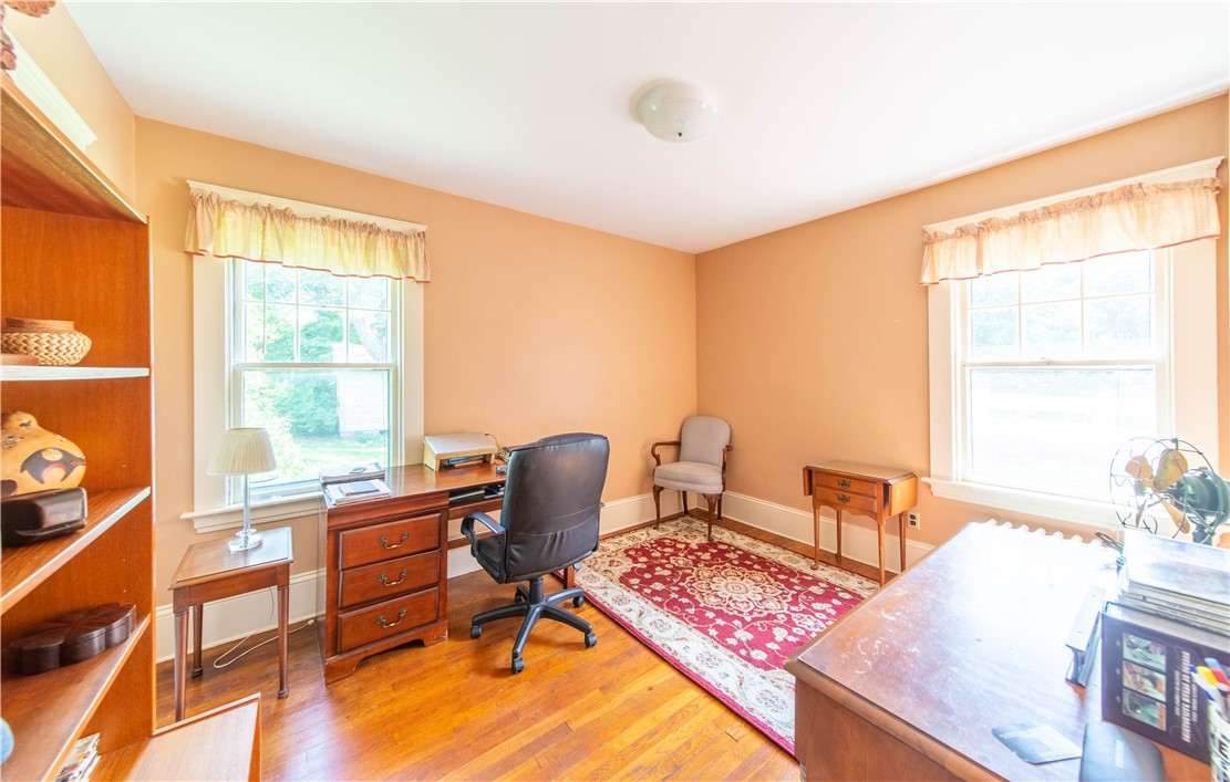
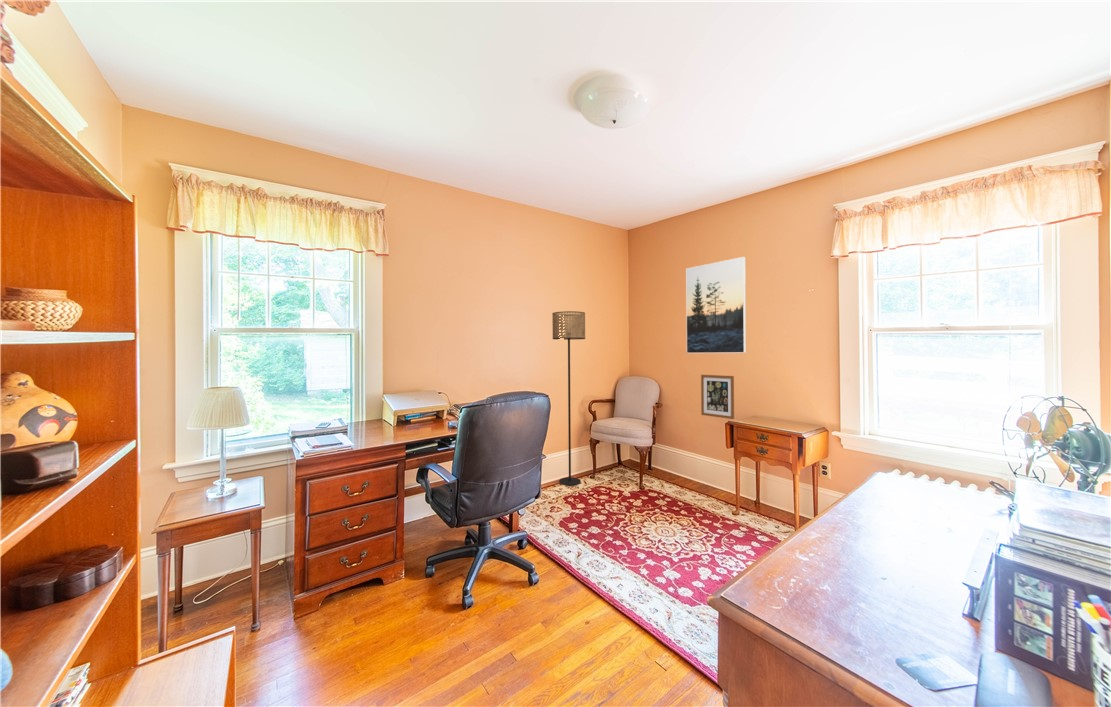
+ floor lamp [551,310,586,486]
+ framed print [685,256,747,354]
+ wall art [700,374,735,420]
